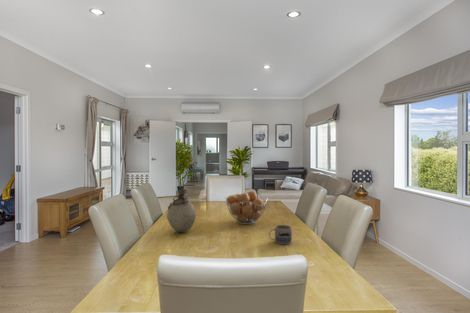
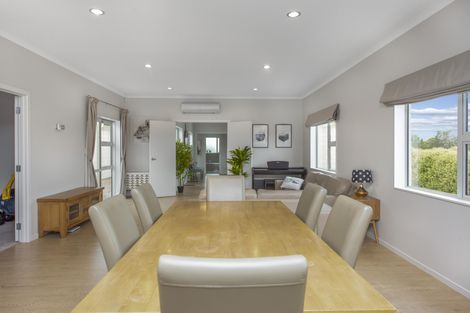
- vase [166,188,197,233]
- mug [268,224,293,245]
- fruit basket [225,190,269,225]
